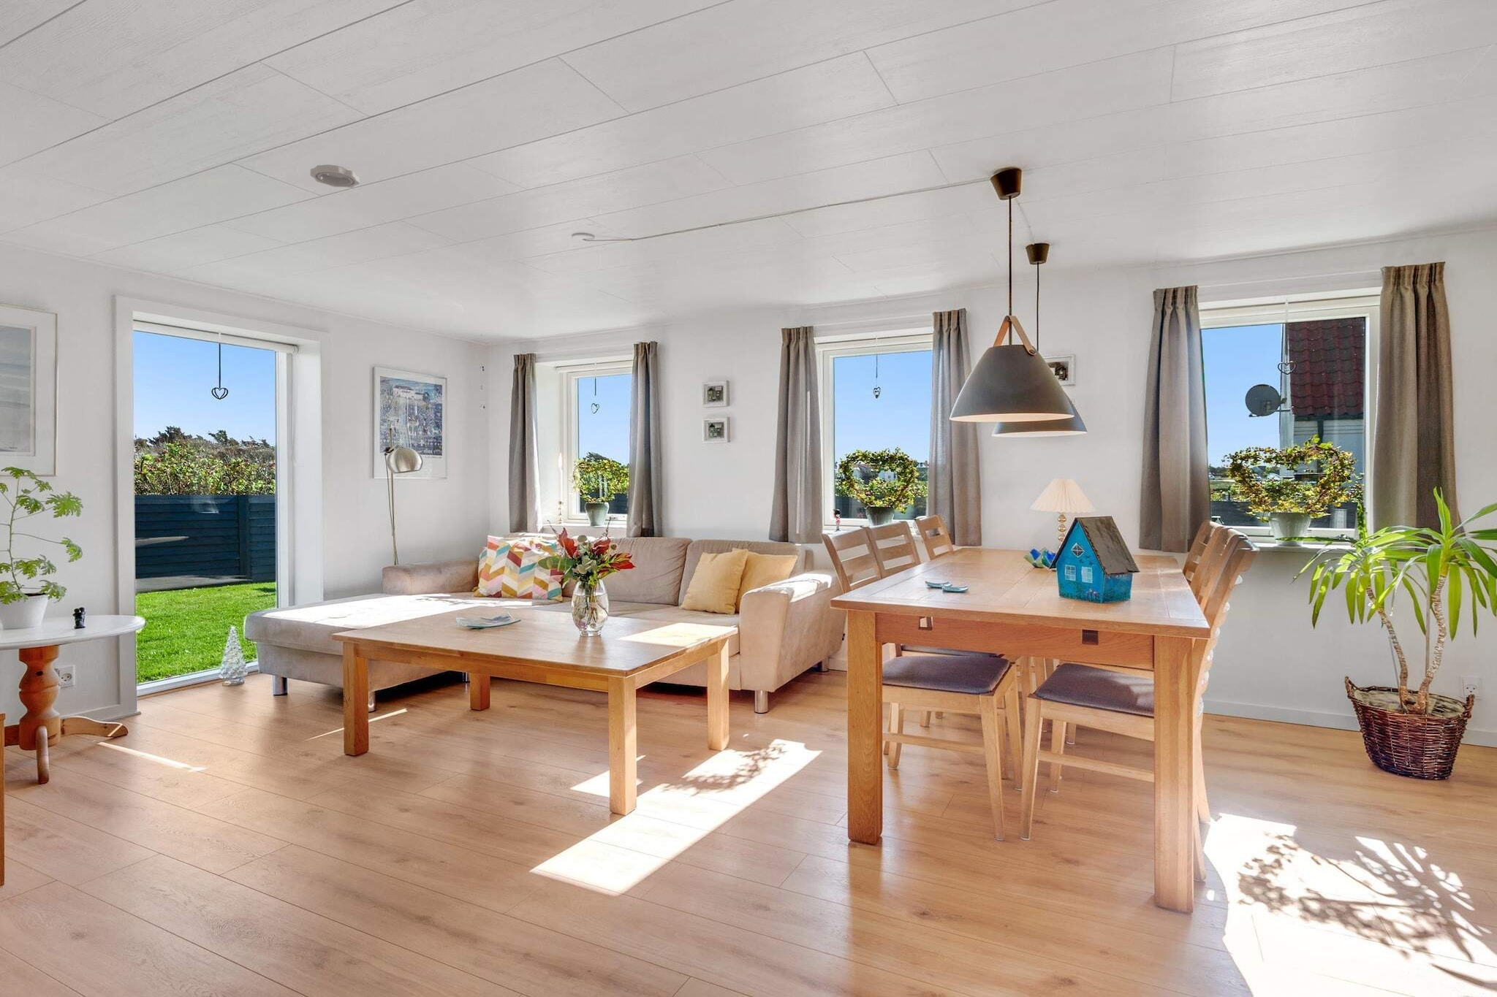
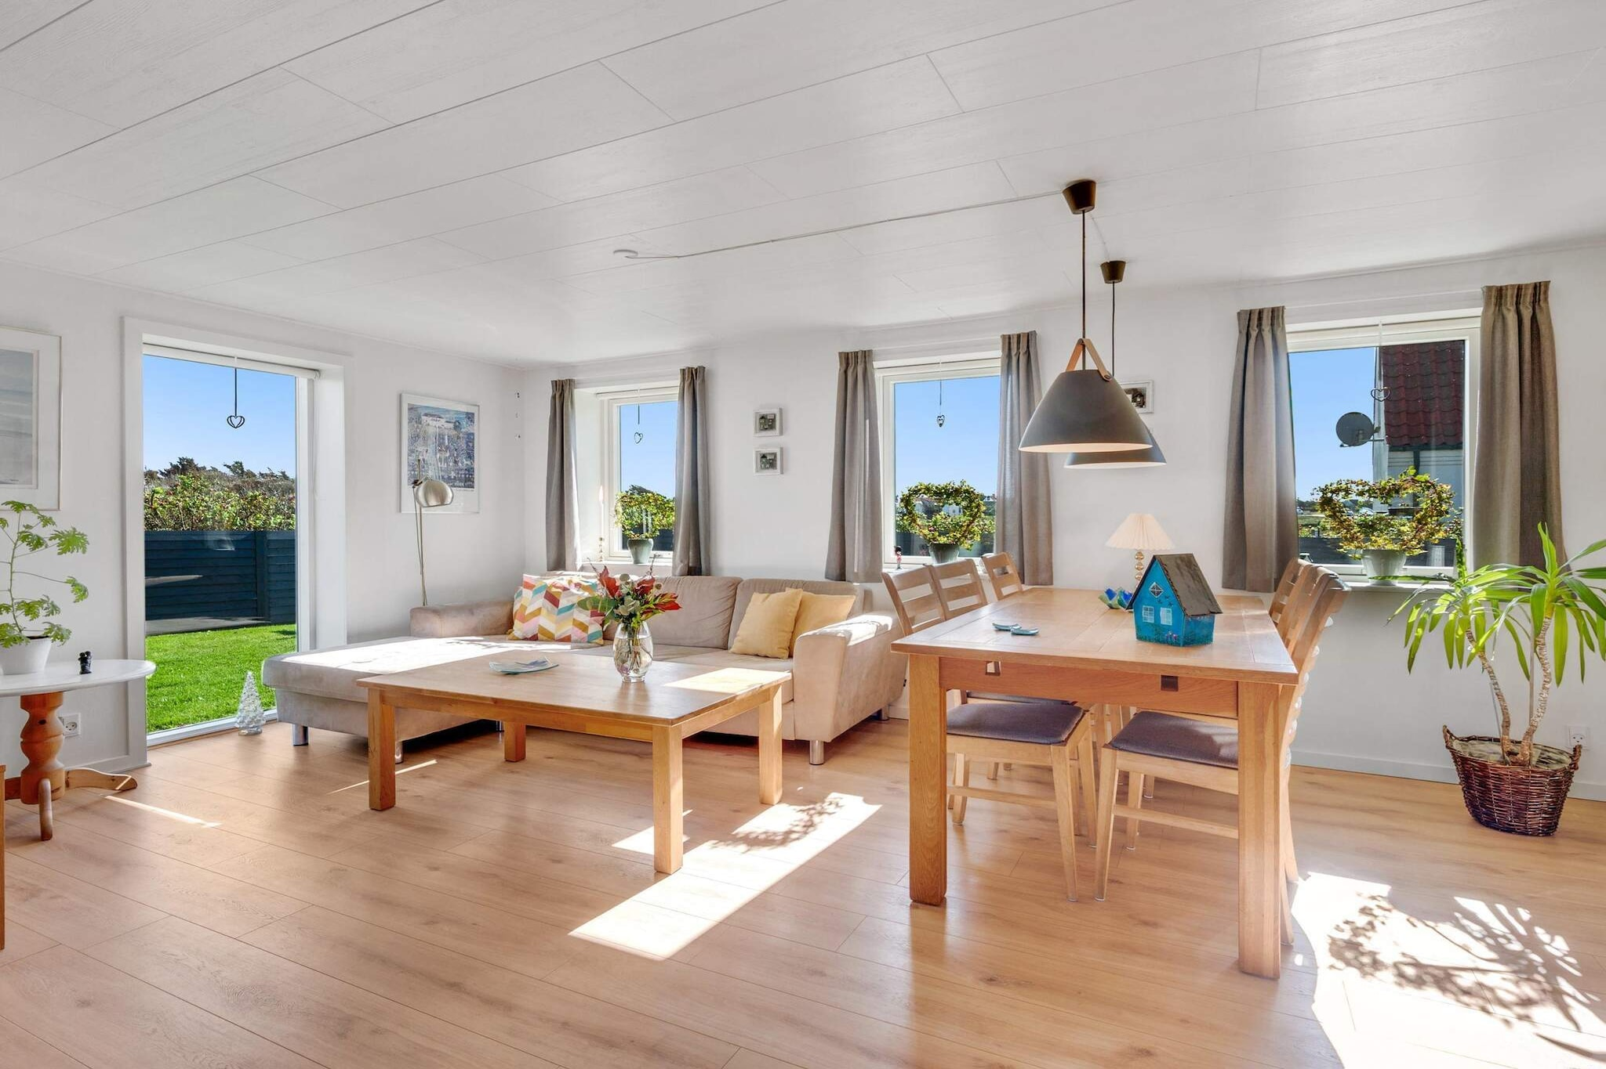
- smoke detector [309,165,361,188]
